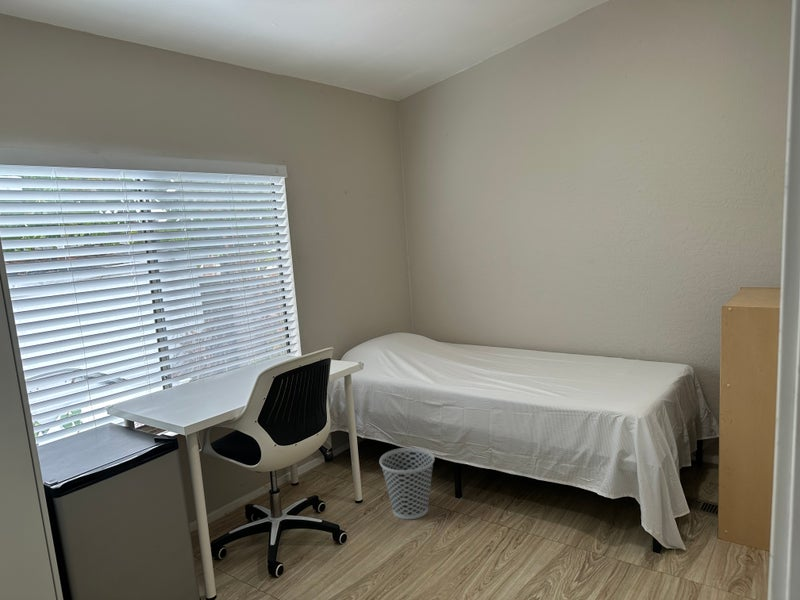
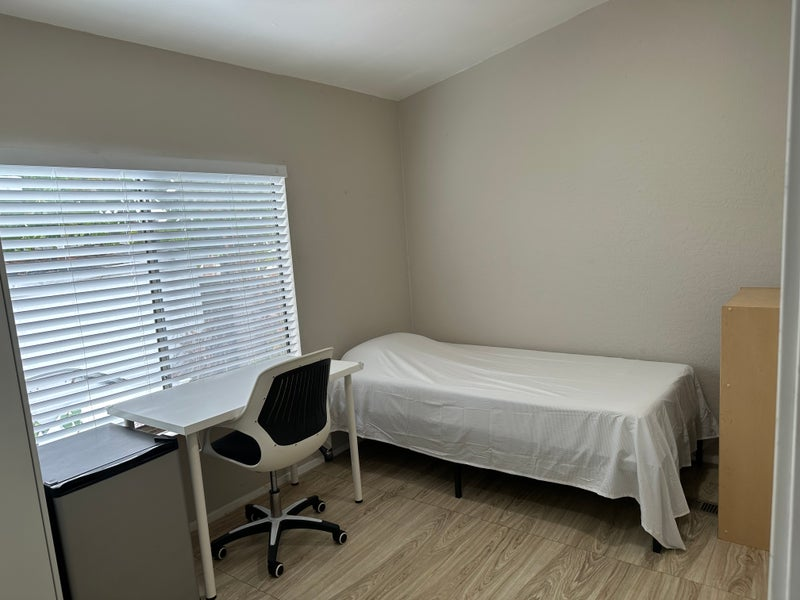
- wastebasket [379,447,435,520]
